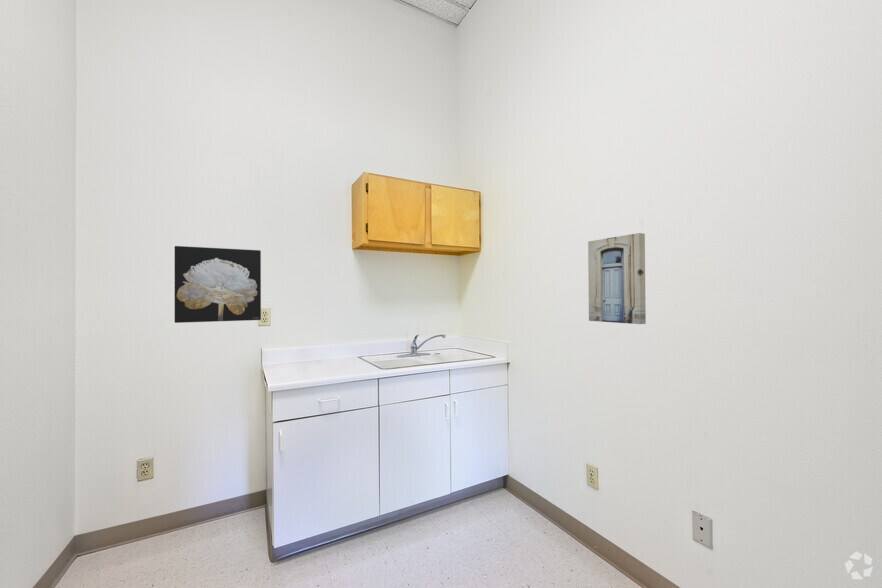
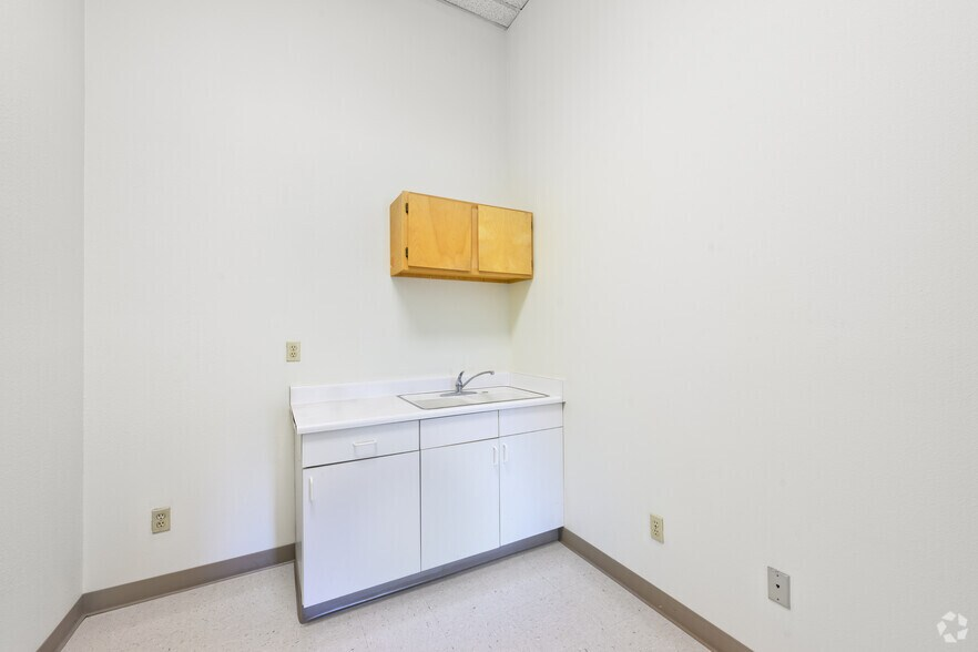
- wall art [174,245,262,324]
- wall art [587,232,647,325]
